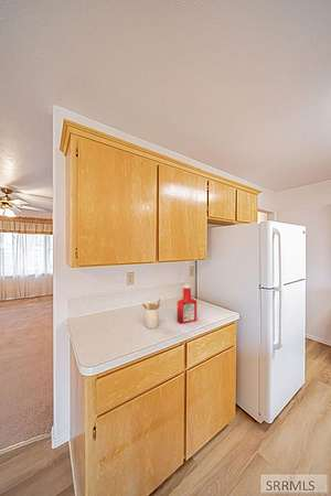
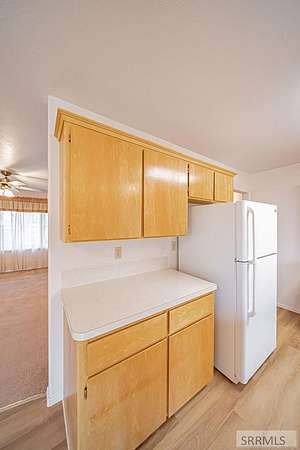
- utensil holder [141,298,161,330]
- soap bottle [177,283,197,325]
